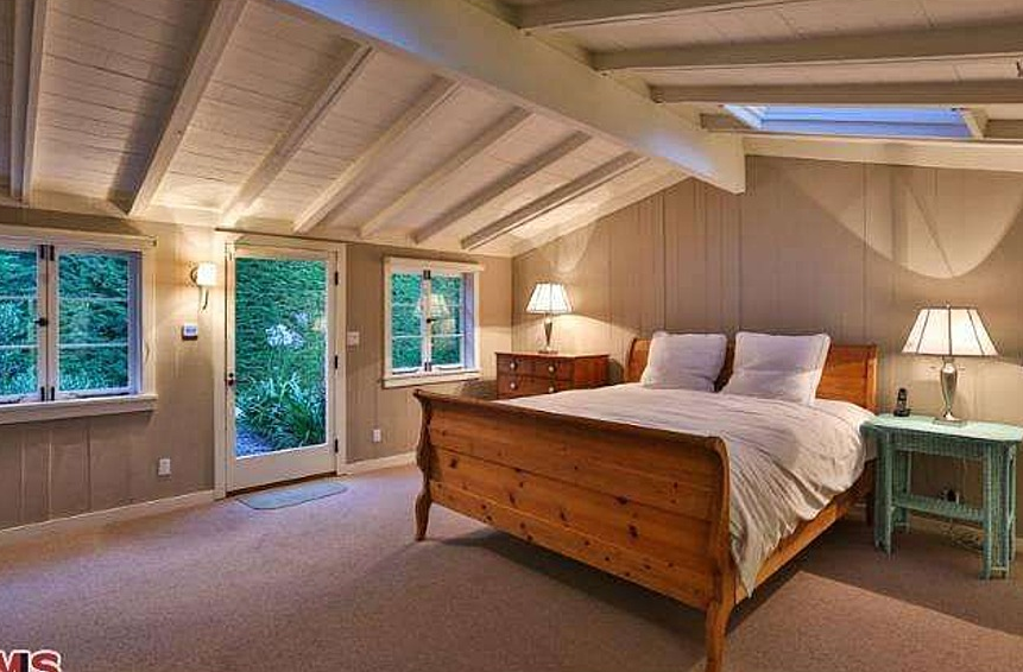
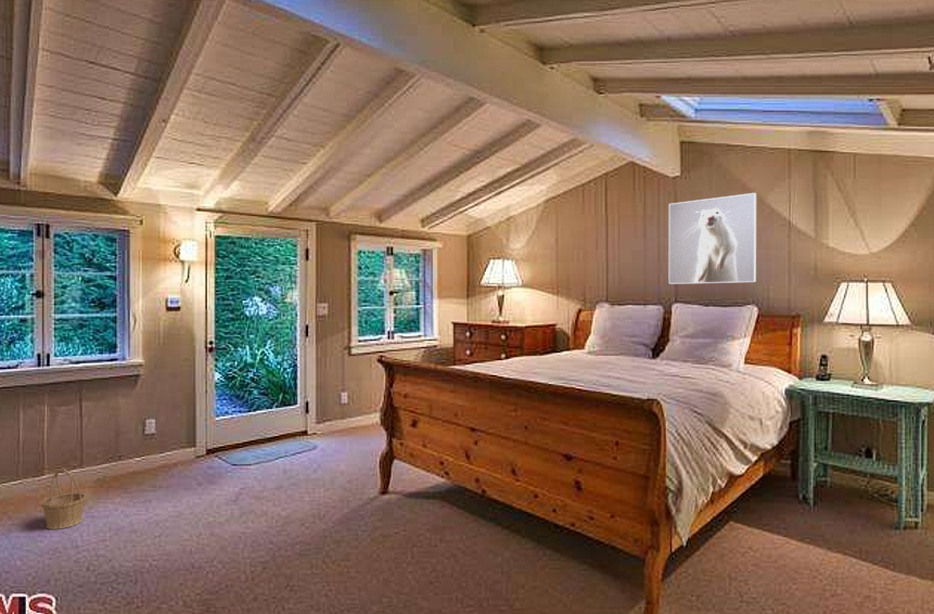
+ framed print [668,192,757,285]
+ basket [40,469,87,530]
